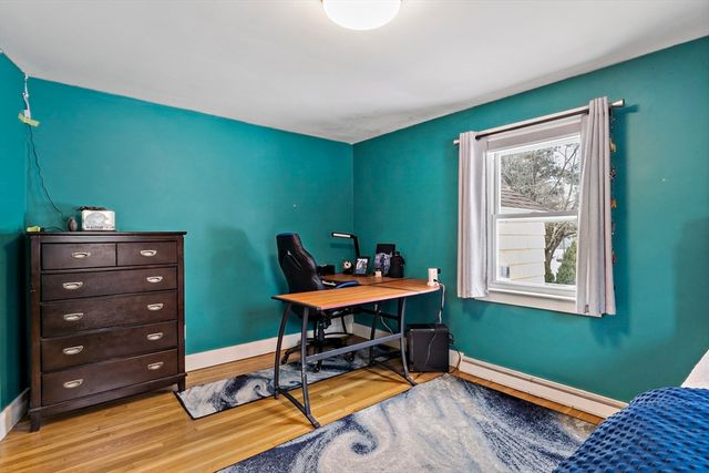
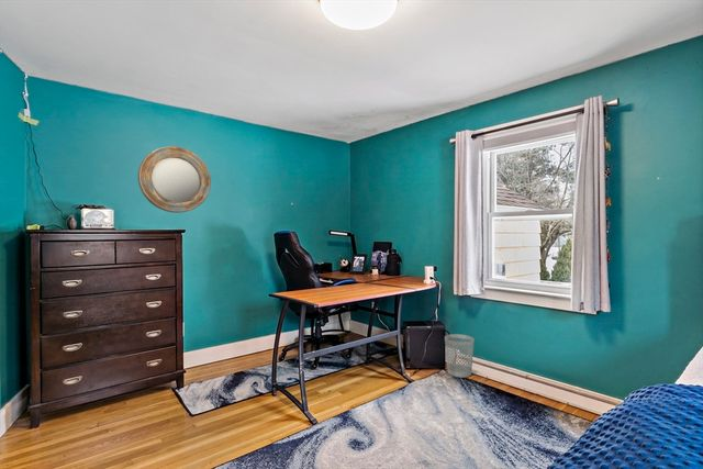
+ home mirror [137,145,212,214]
+ wastebasket [444,333,476,379]
